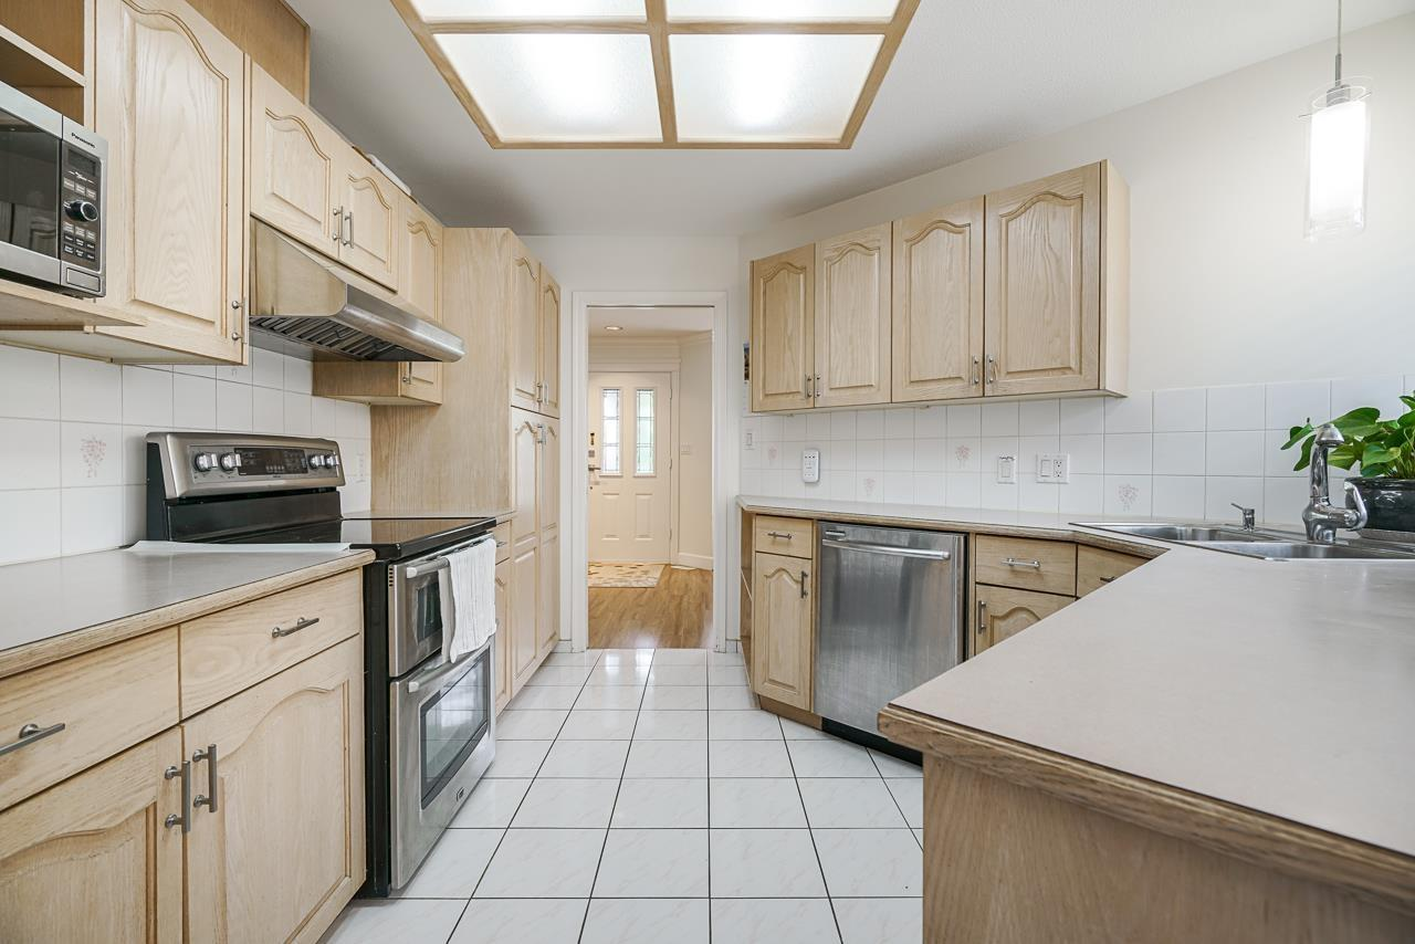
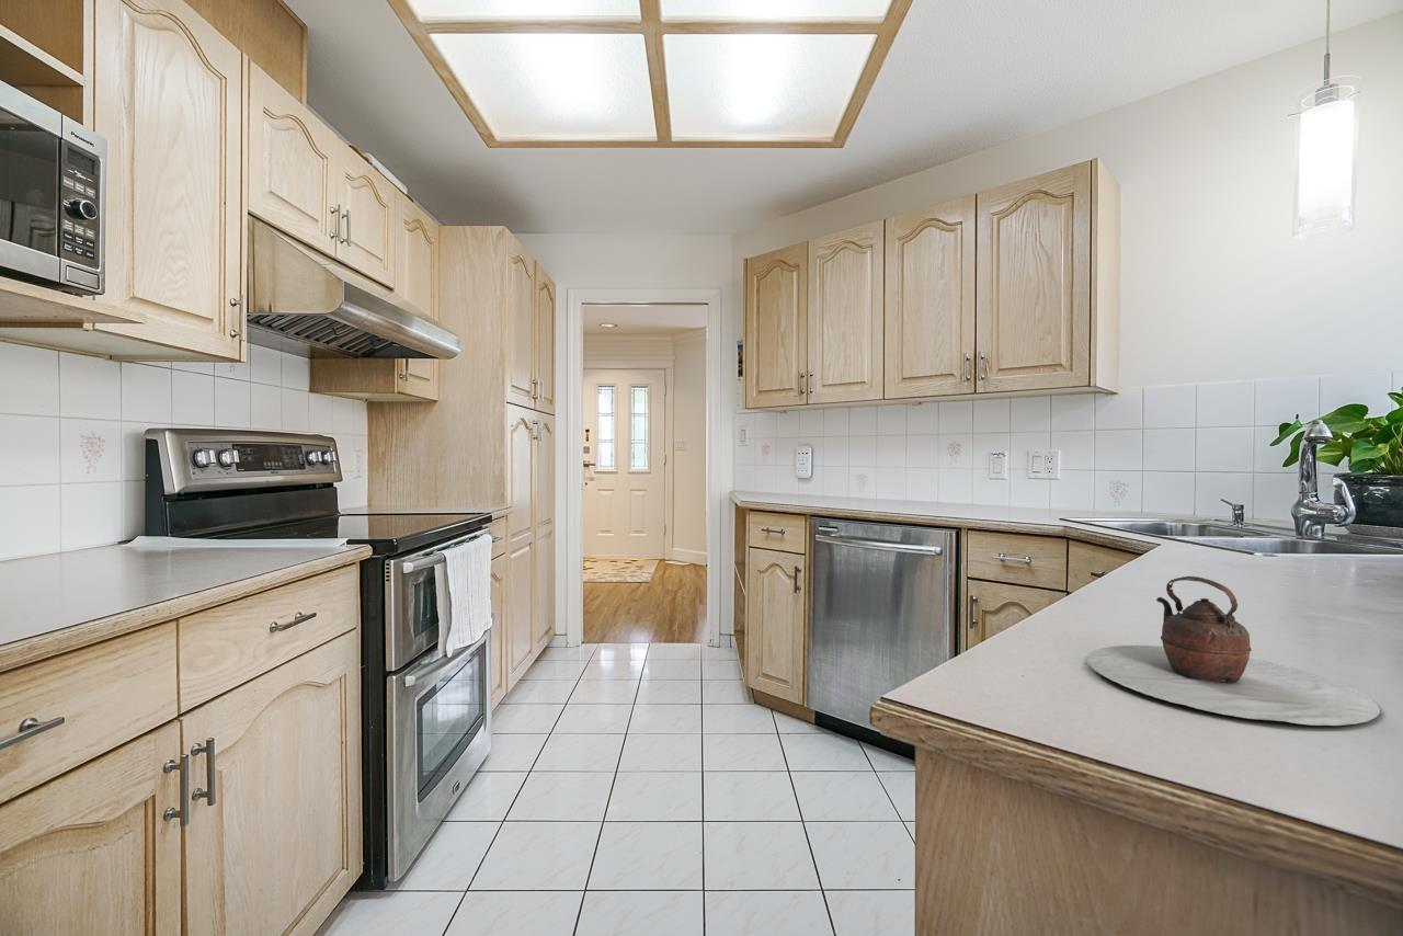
+ teapot [1085,575,1381,727]
